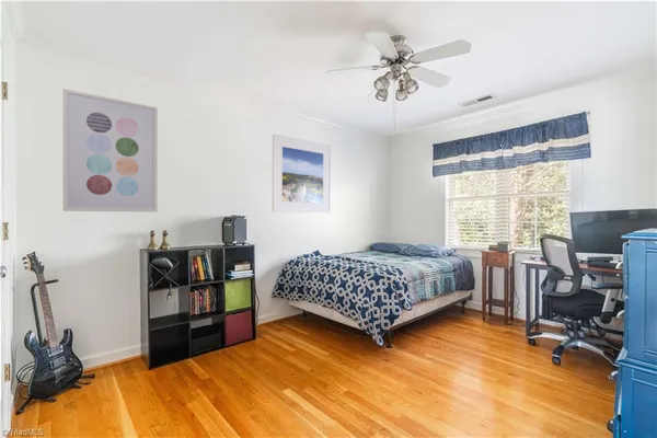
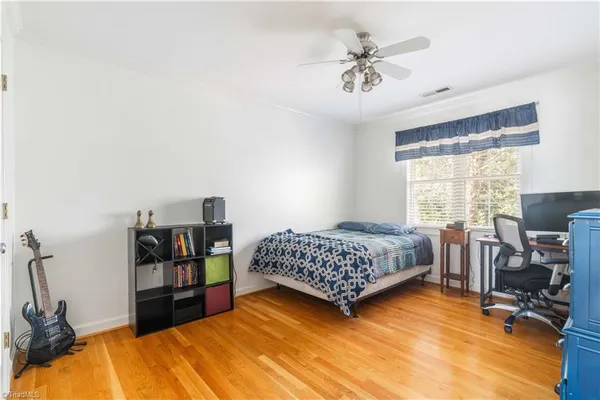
- wall art [61,88,159,214]
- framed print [272,134,332,214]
